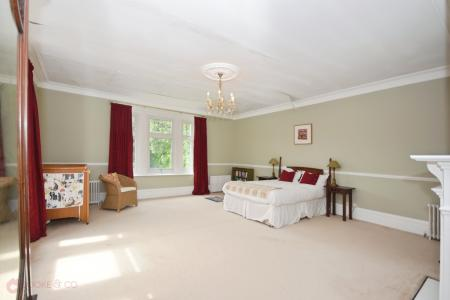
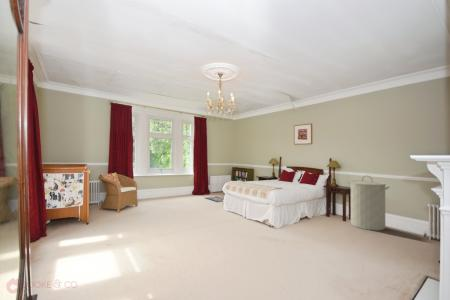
+ laundry hamper [347,174,390,232]
